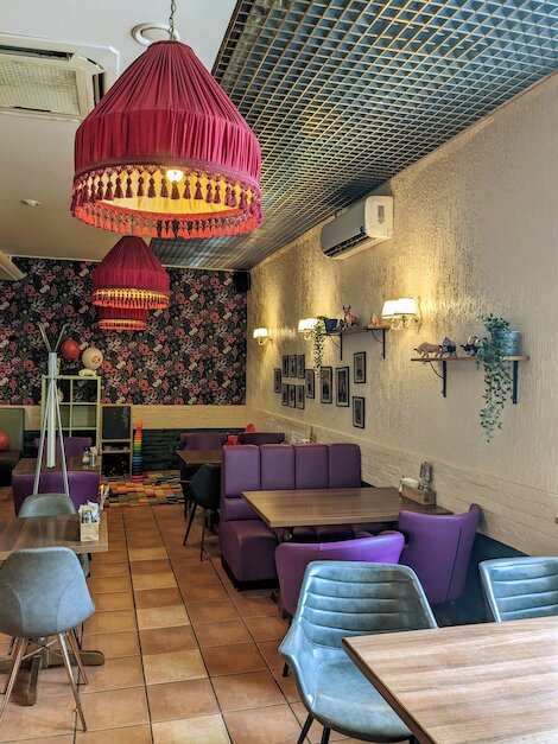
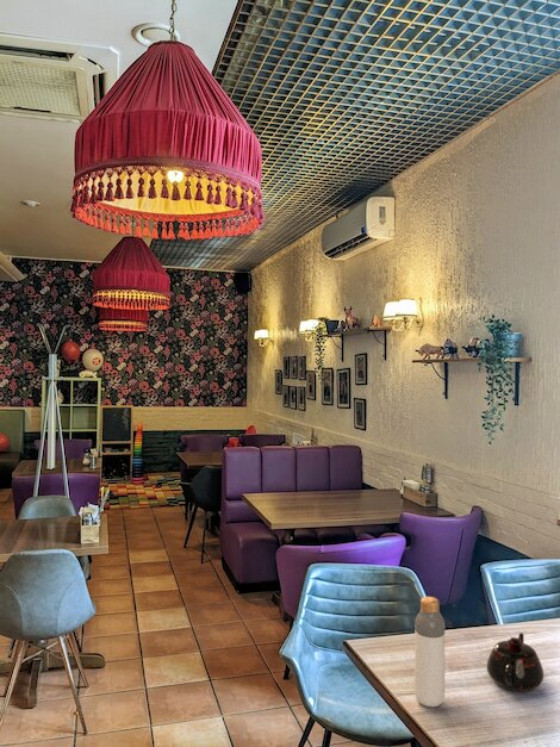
+ bottle [413,596,446,708]
+ teapot [486,631,545,693]
